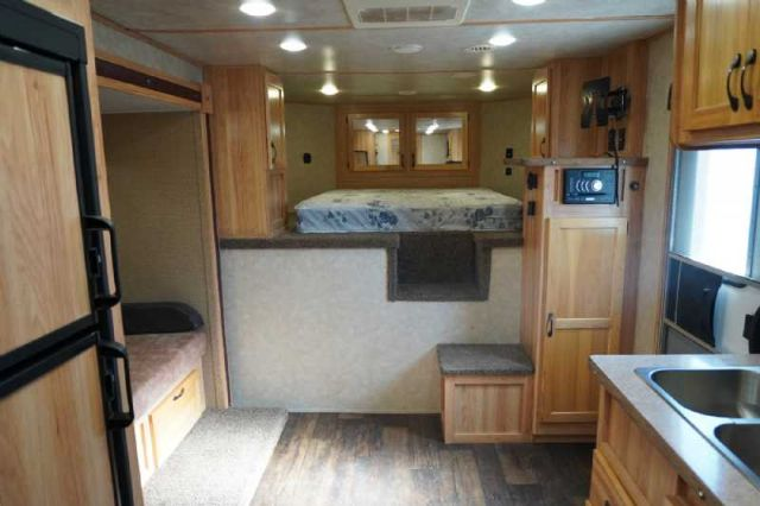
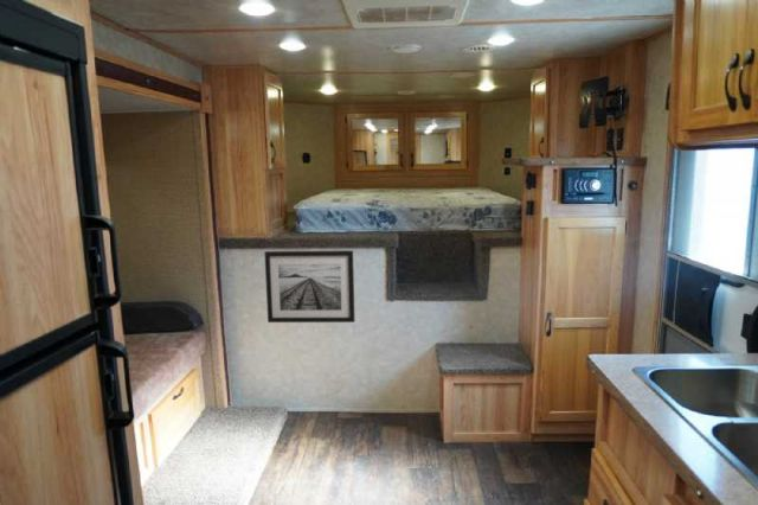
+ wall art [263,249,356,324]
